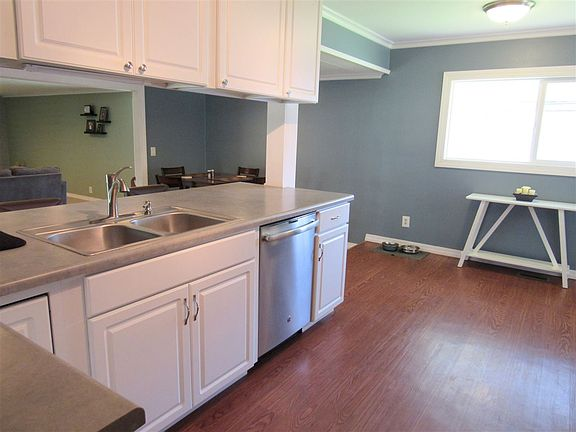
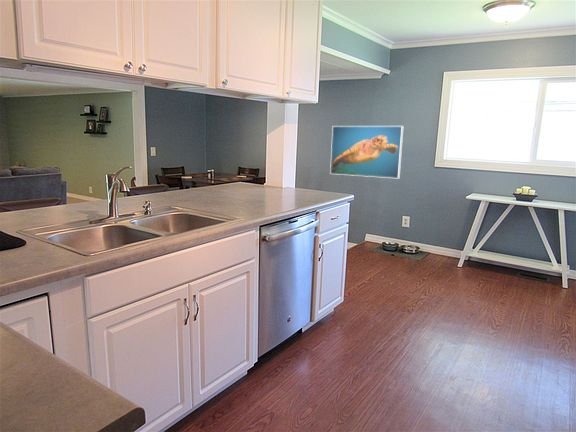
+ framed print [329,125,405,180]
